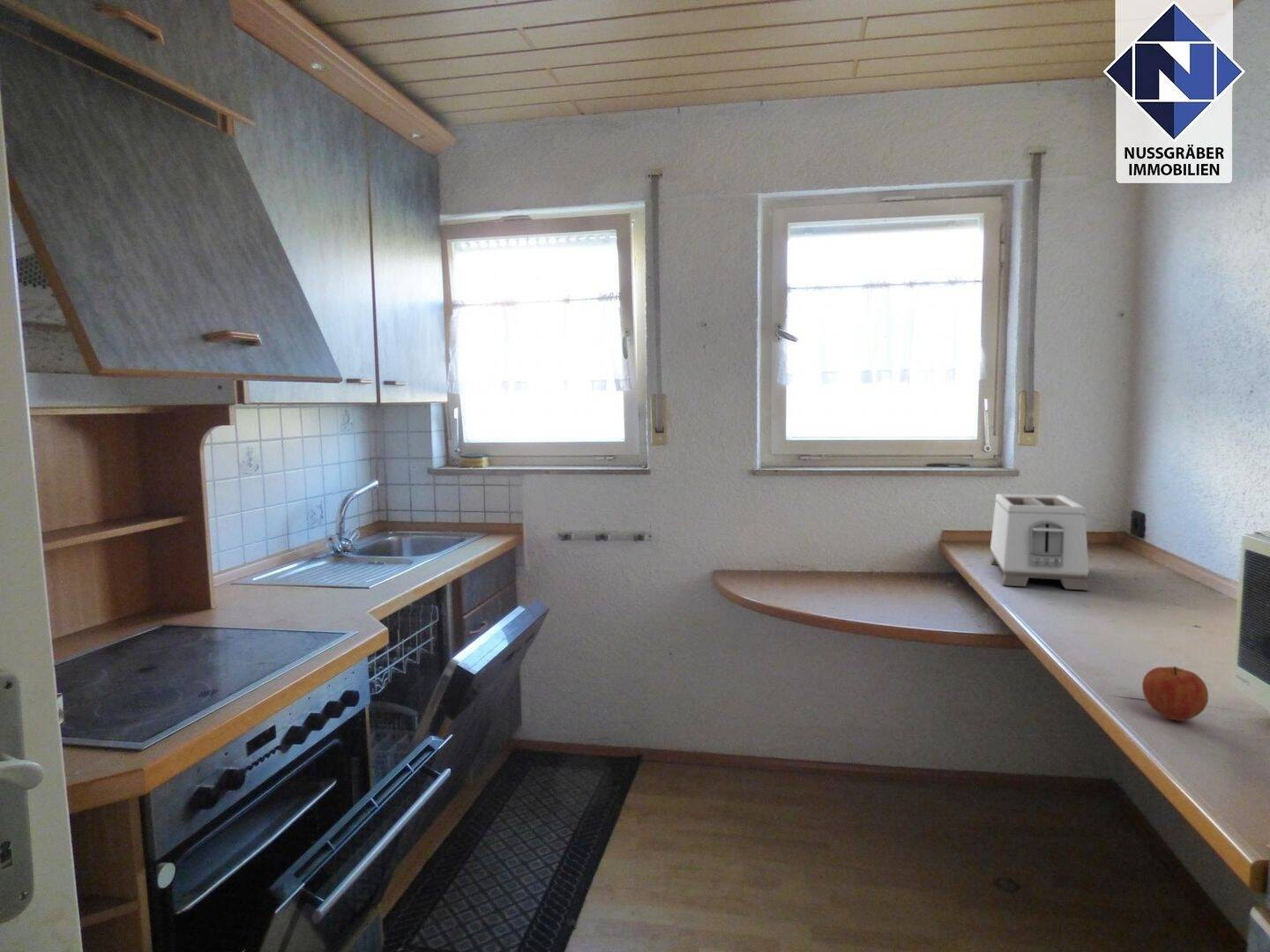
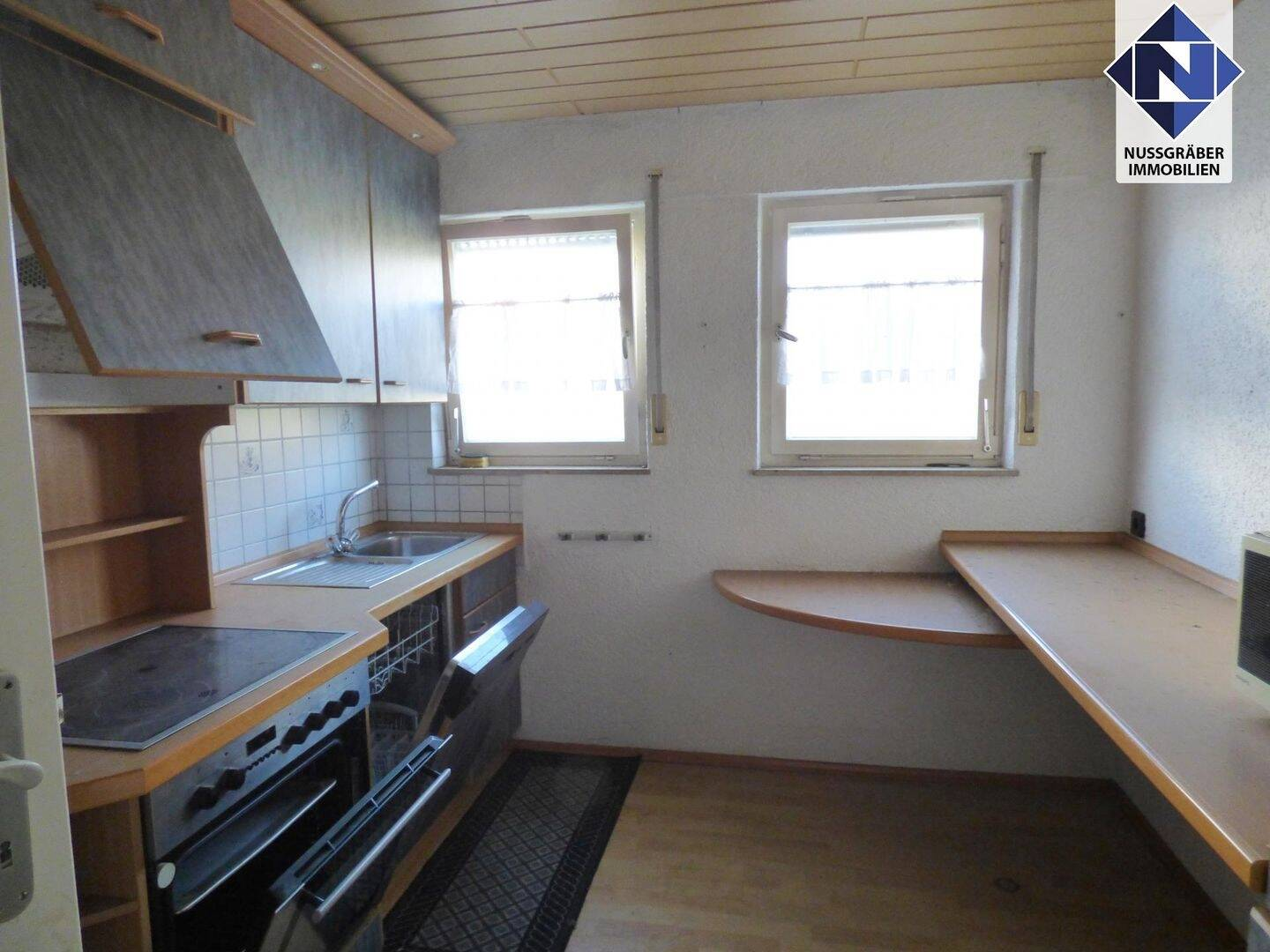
- toaster [989,493,1090,591]
- apple [1141,666,1209,722]
